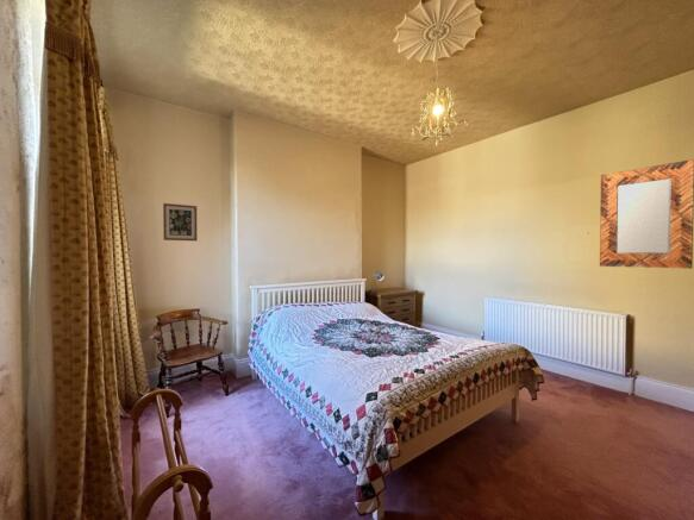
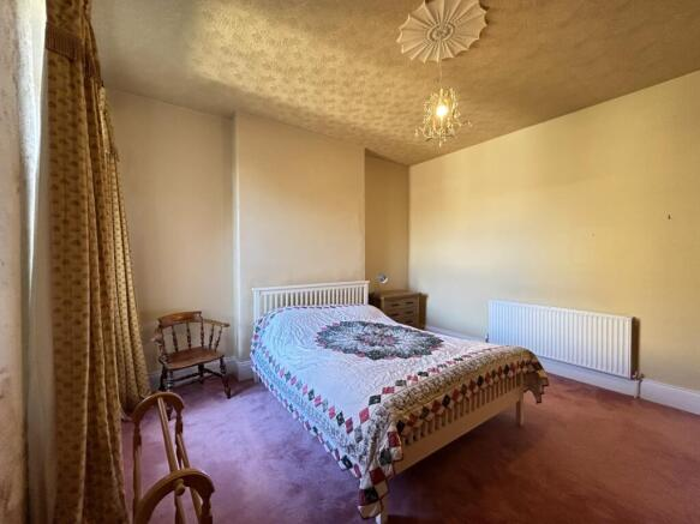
- home mirror [599,158,694,270]
- wall art [162,202,199,242]
